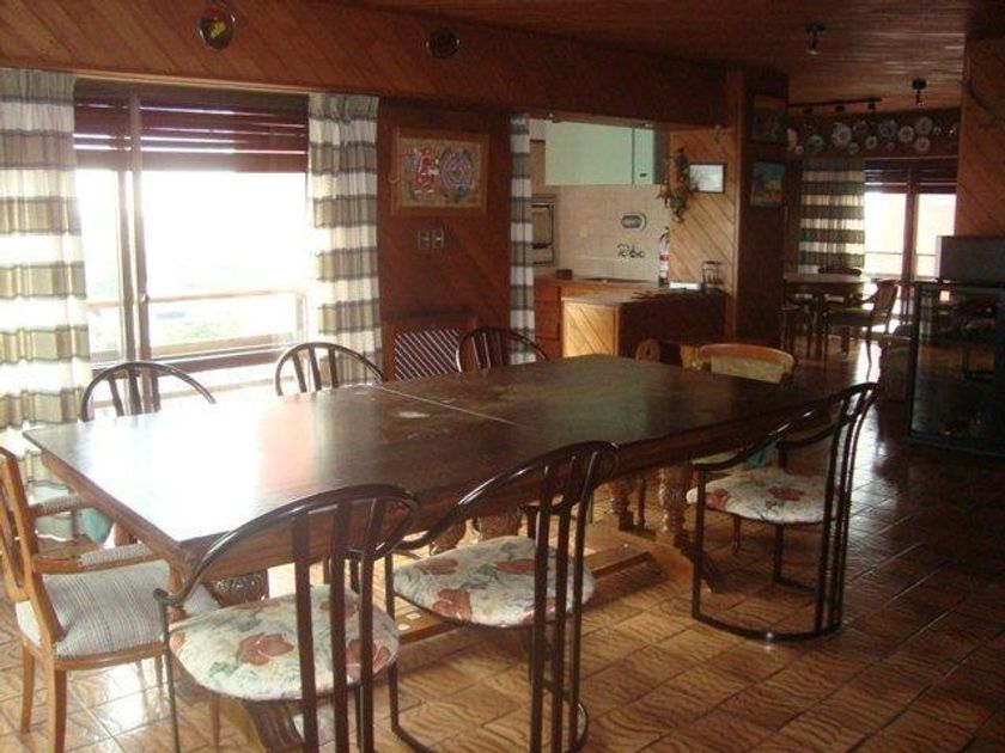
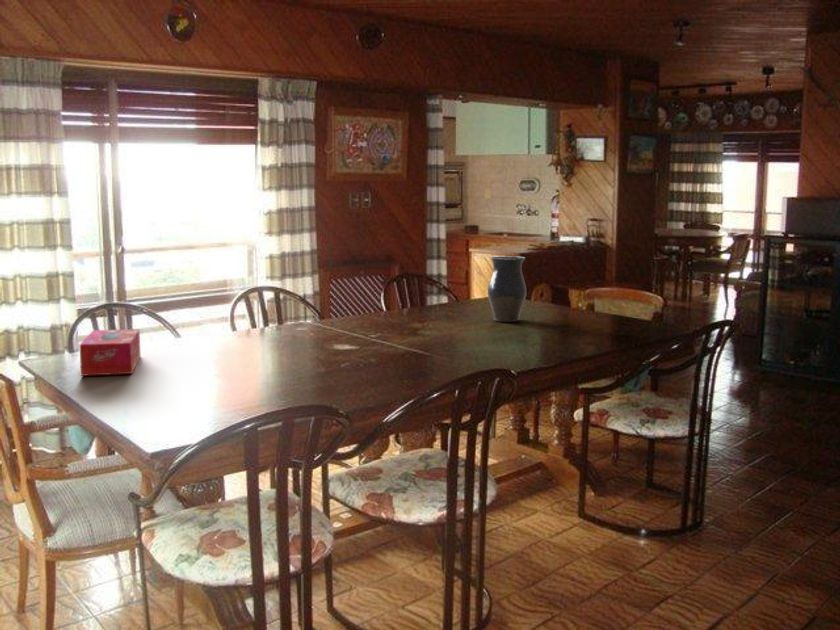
+ vase [487,255,527,323]
+ tissue box [79,328,142,377]
